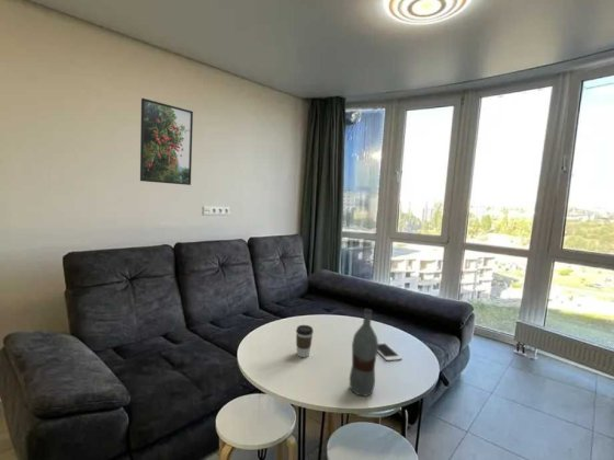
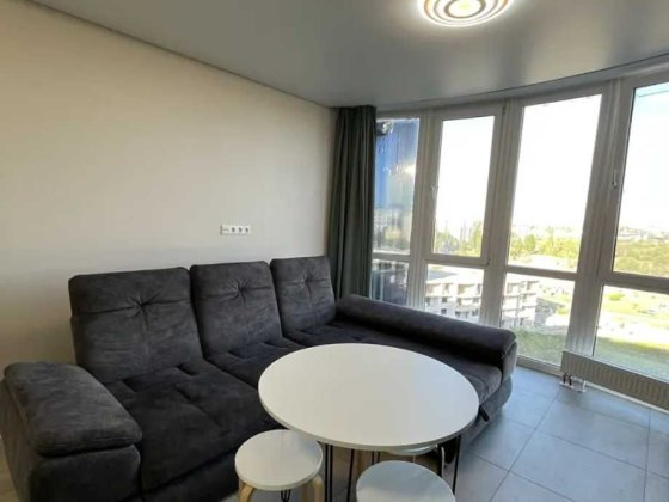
- cell phone [377,342,403,361]
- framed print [139,97,194,186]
- bottle [349,308,379,398]
- coffee cup [295,324,315,358]
